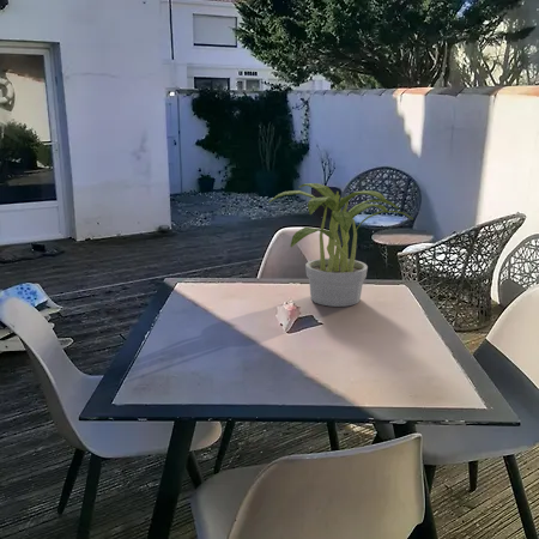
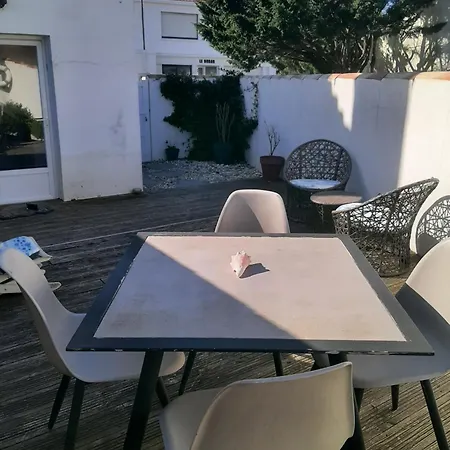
- potted plant [268,182,414,308]
